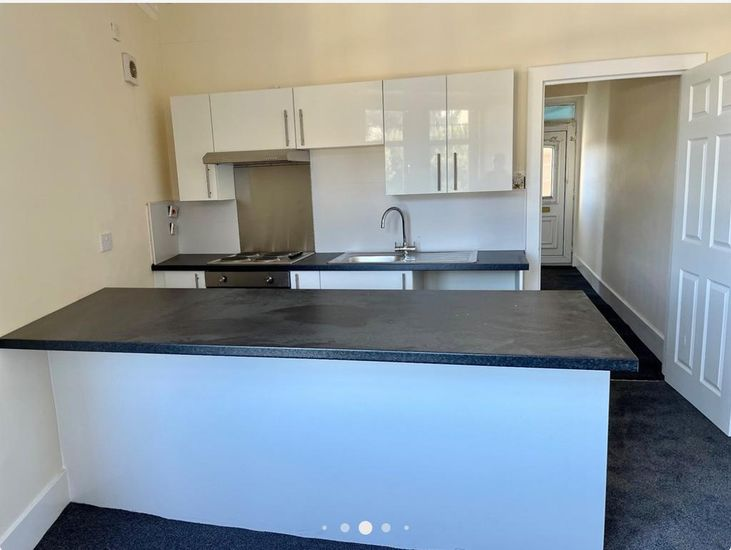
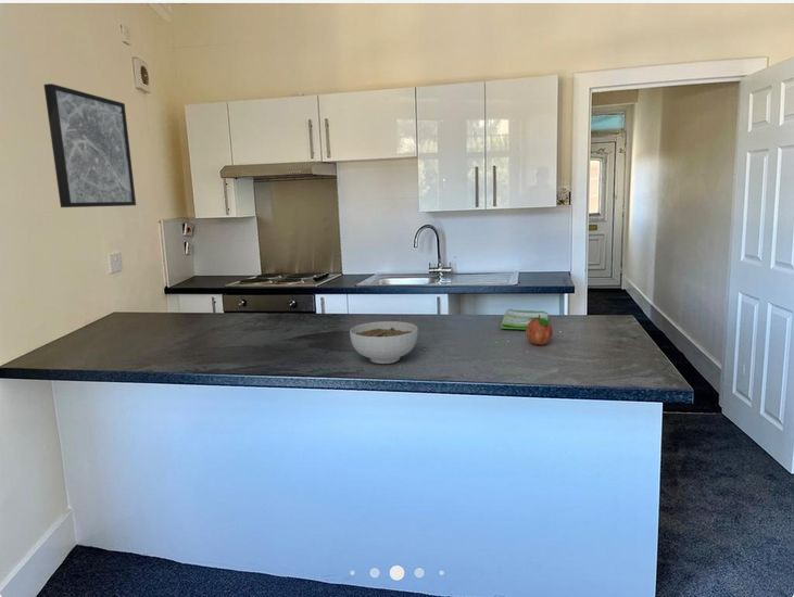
+ dish towel [500,308,550,331]
+ fruit [525,315,554,345]
+ wall art [42,82,137,208]
+ bowl [349,320,419,365]
